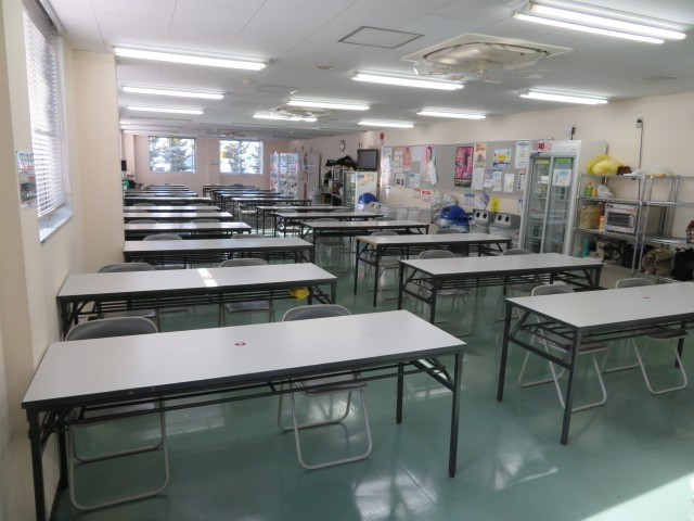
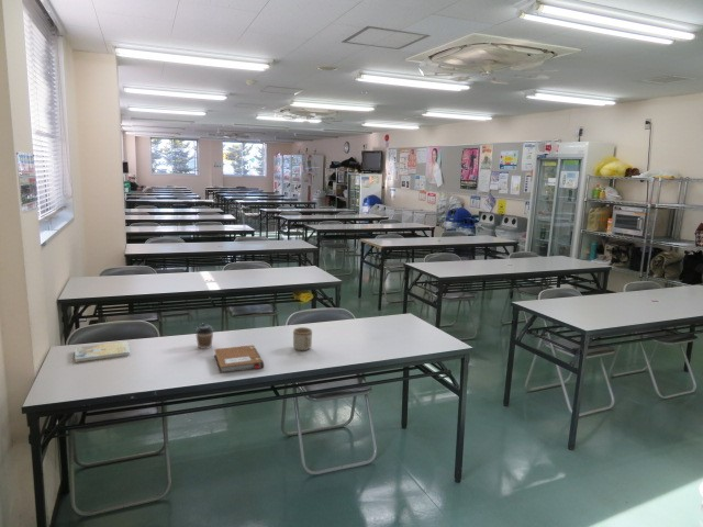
+ notebook [213,344,265,374]
+ mug [292,326,313,351]
+ coffee cup [194,323,214,350]
+ book [74,340,131,363]
